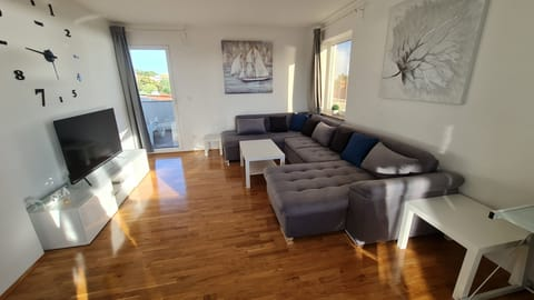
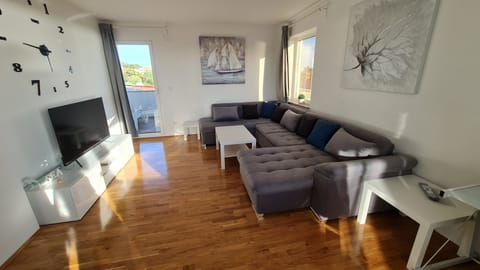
+ remote control [417,181,440,202]
